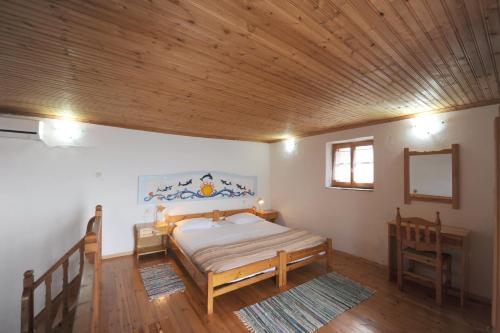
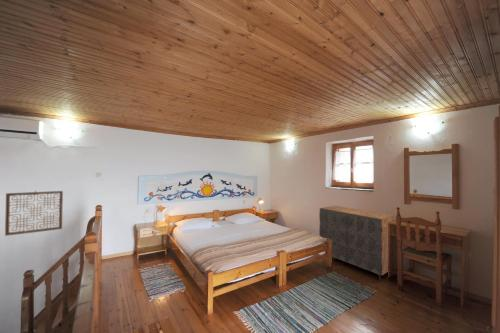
+ dresser [318,205,395,283]
+ wall art [4,190,64,237]
